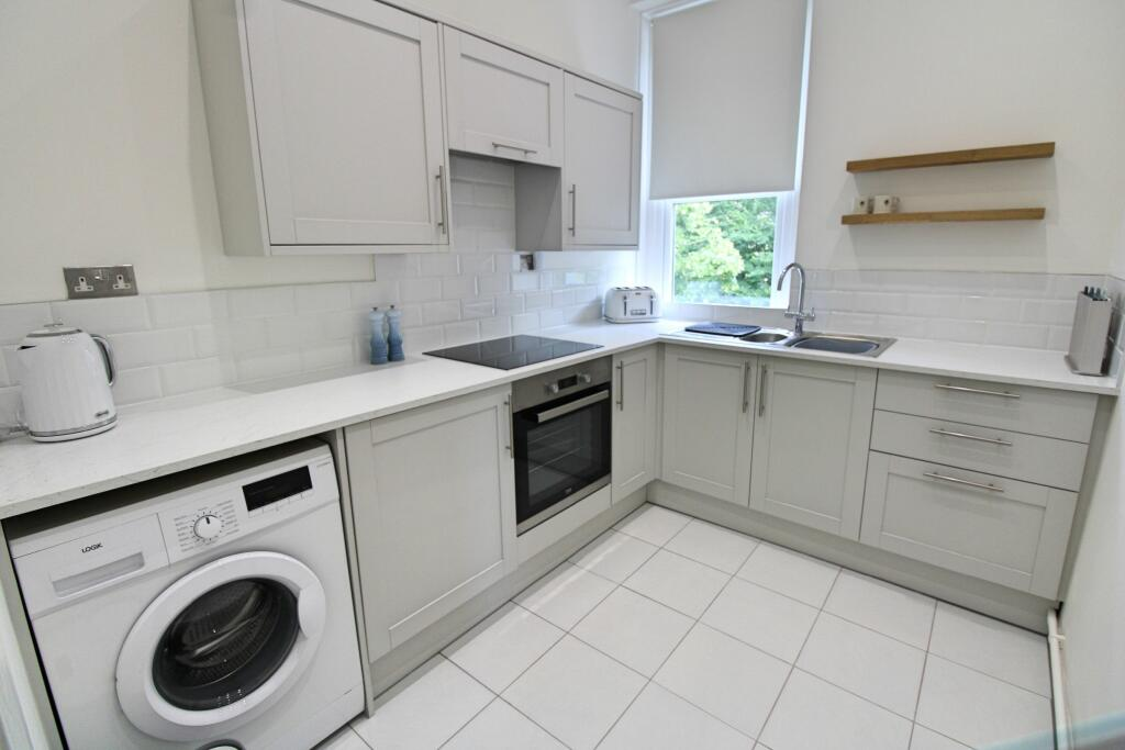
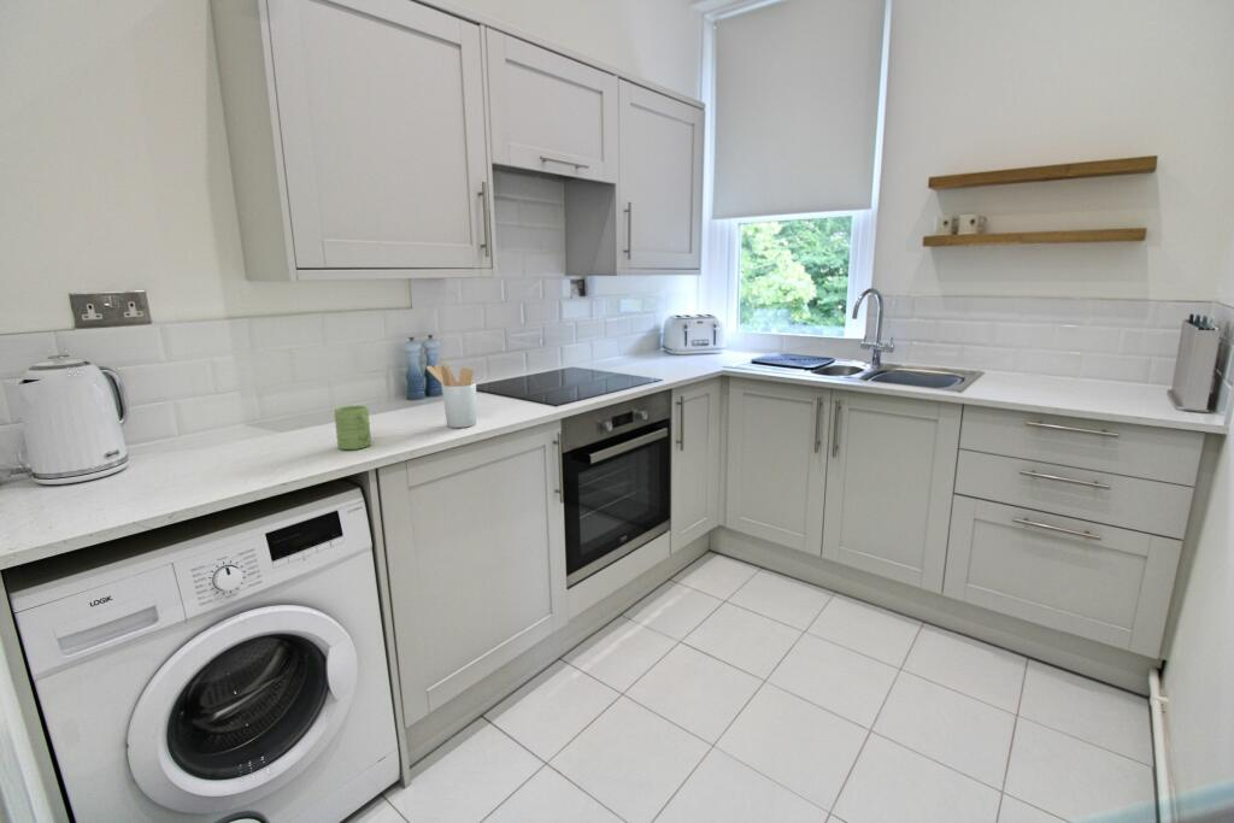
+ mug [333,405,372,451]
+ utensil holder [425,363,477,429]
